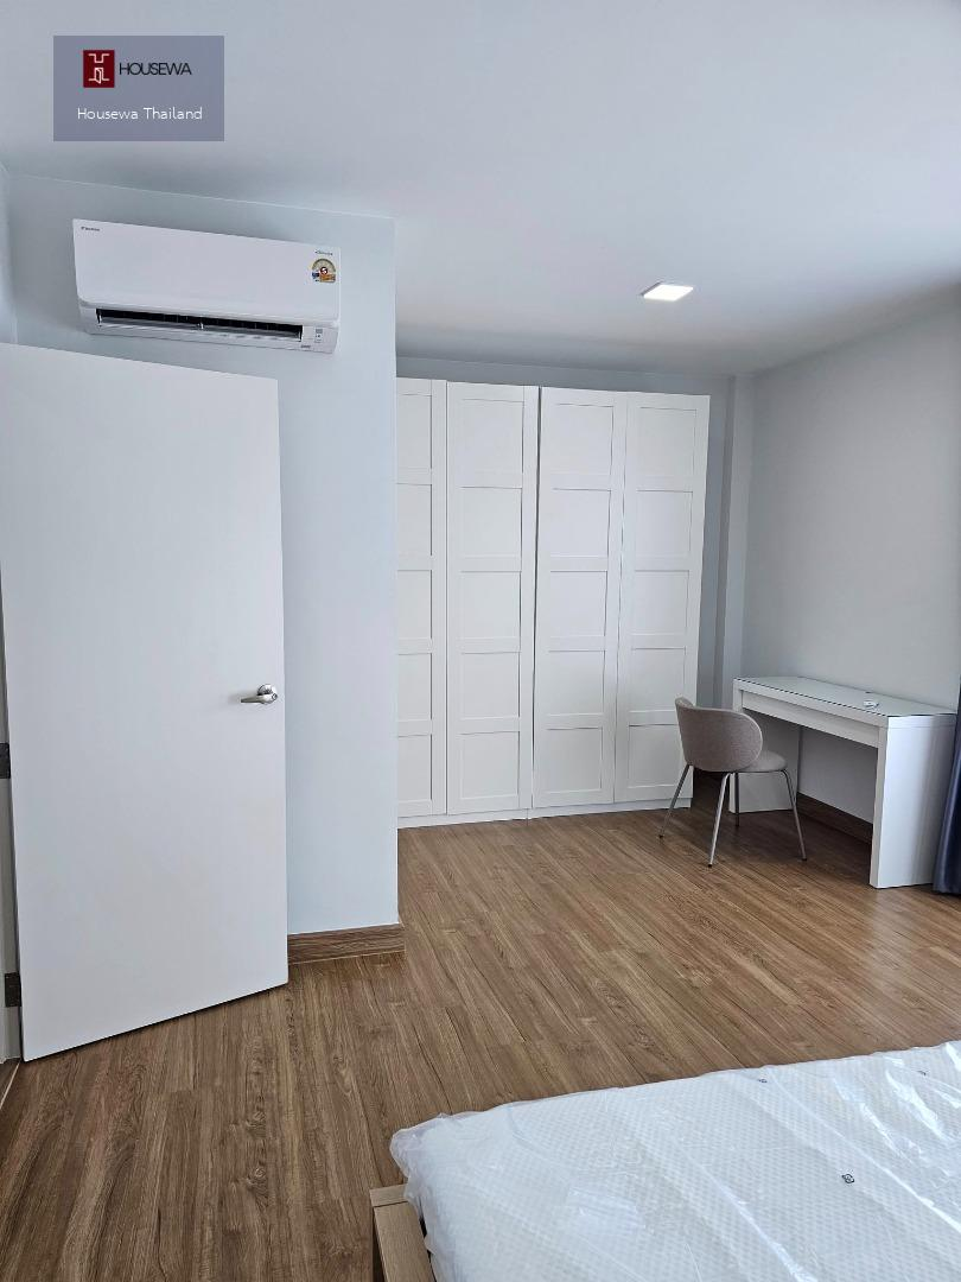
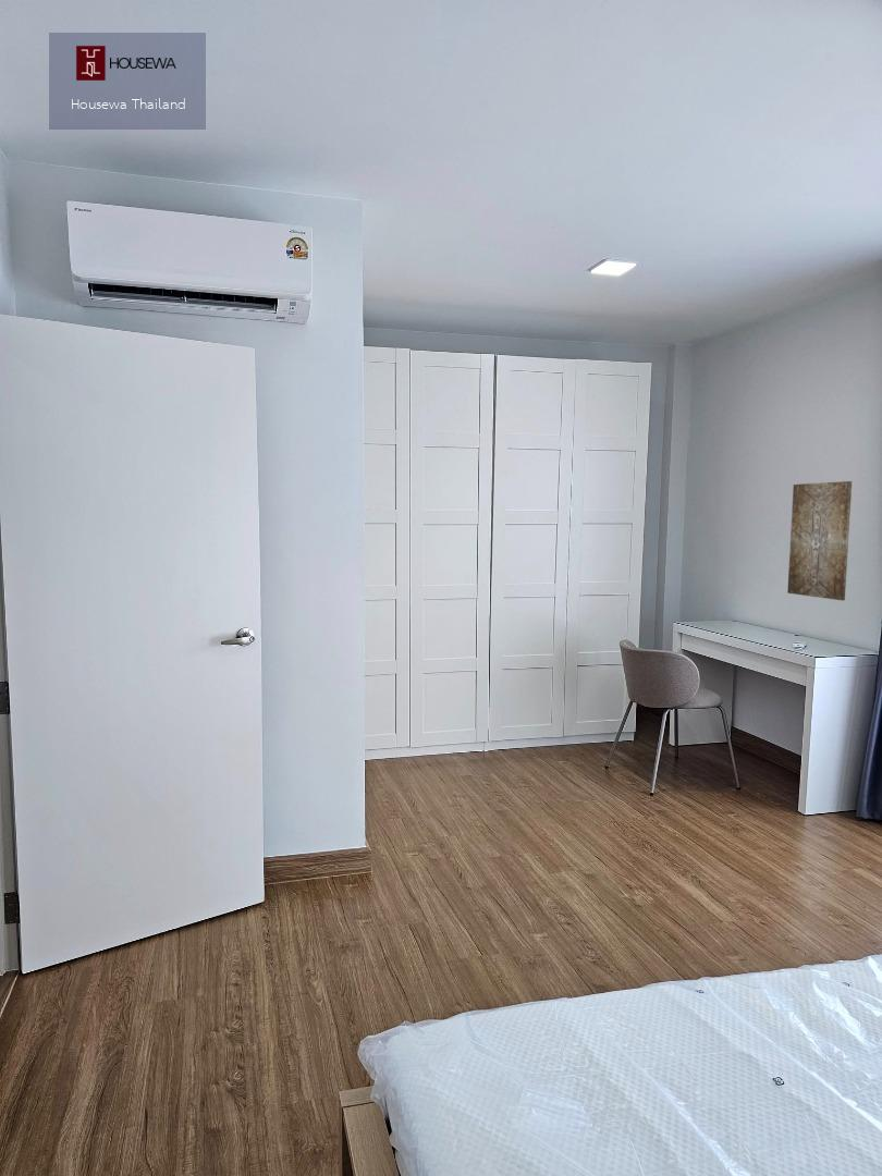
+ wall art [786,480,853,601]
